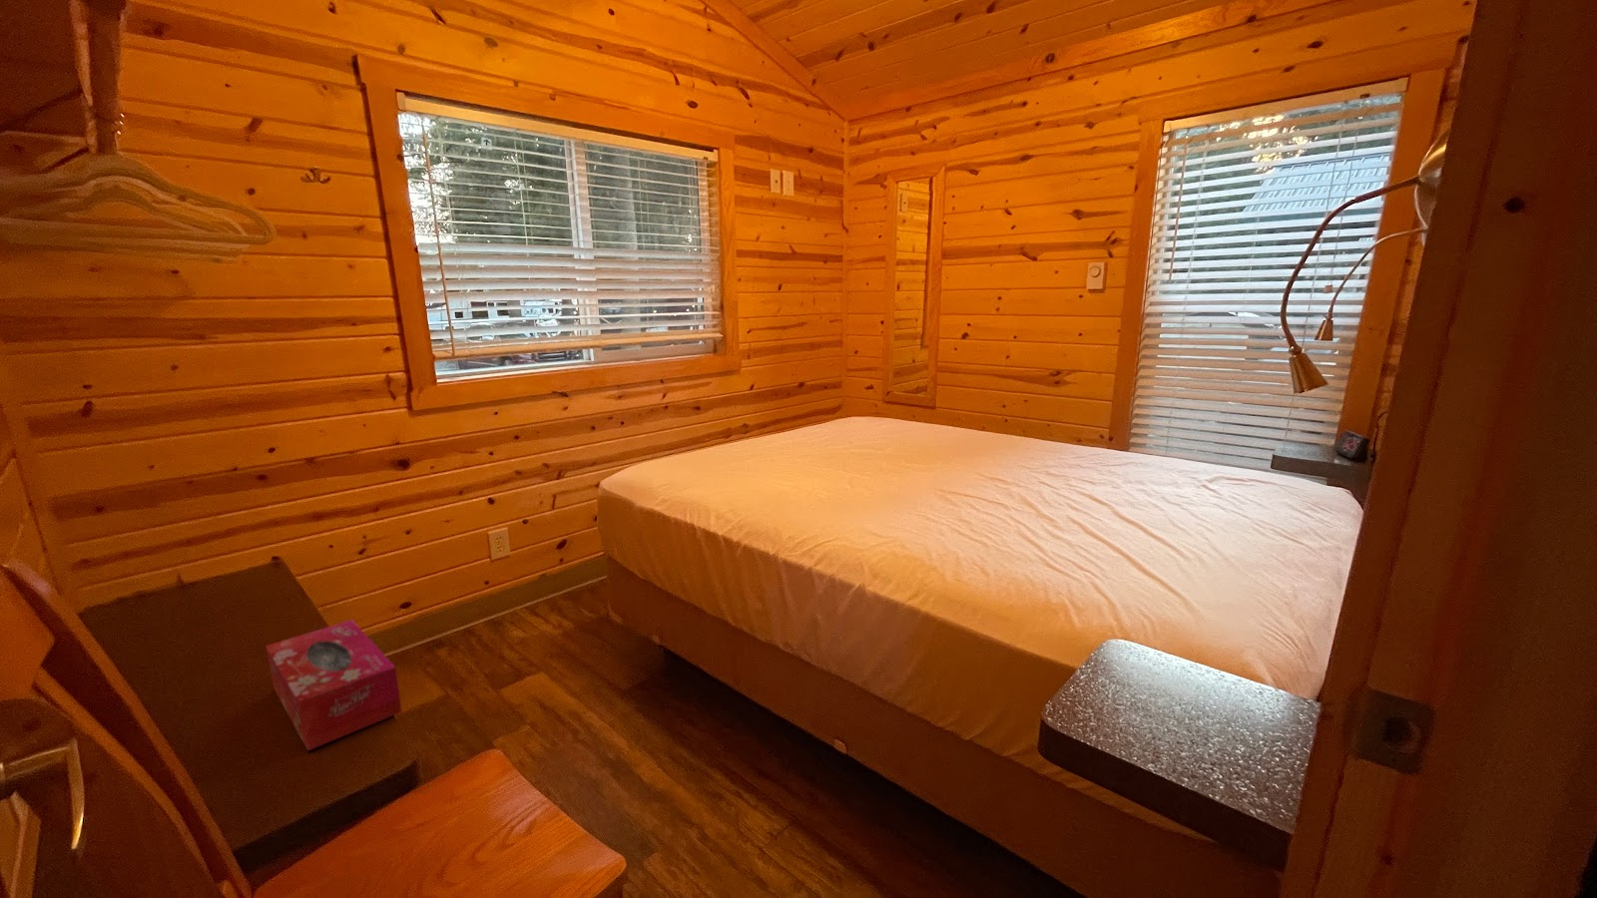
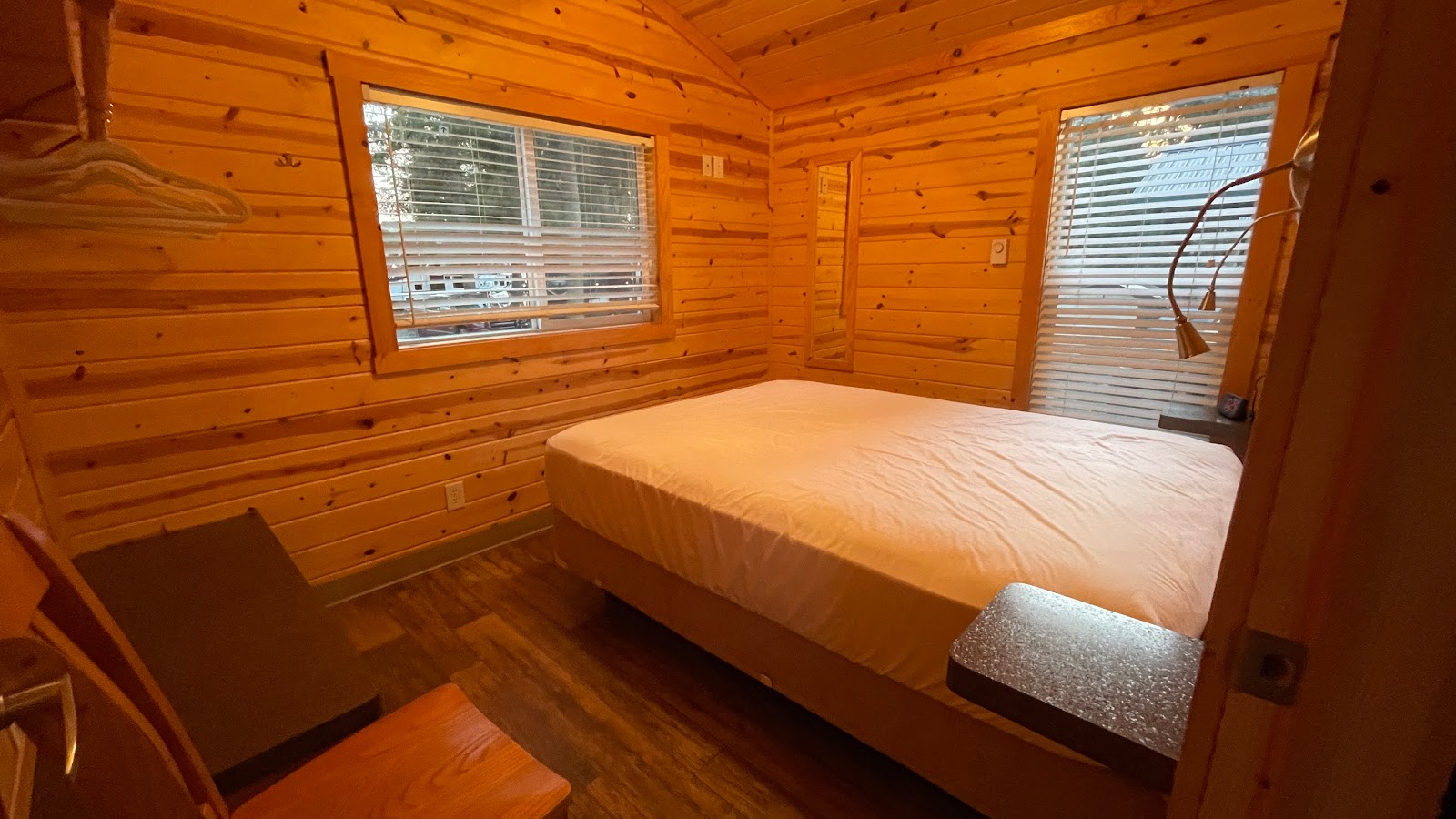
- tissue box [264,618,404,752]
